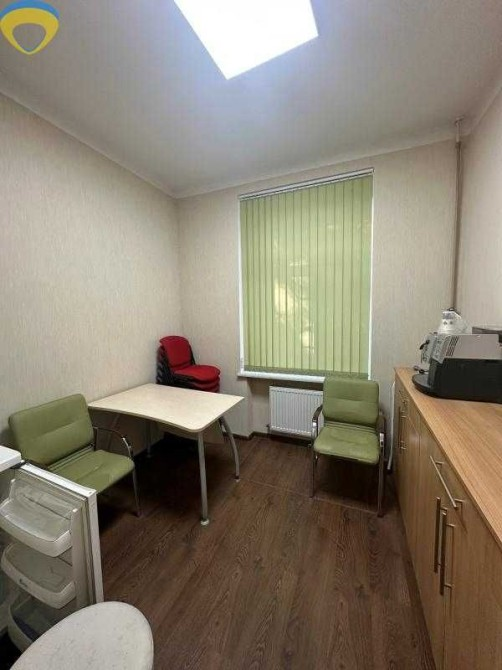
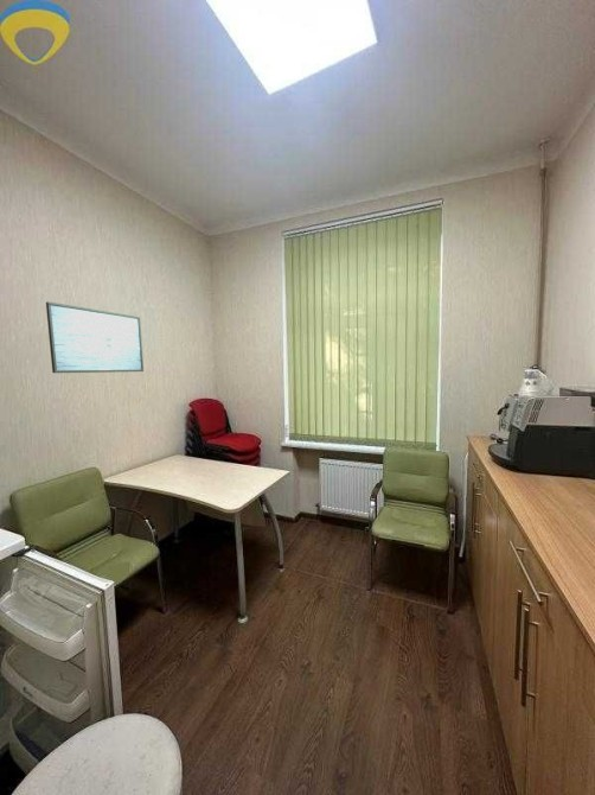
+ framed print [45,300,145,374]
